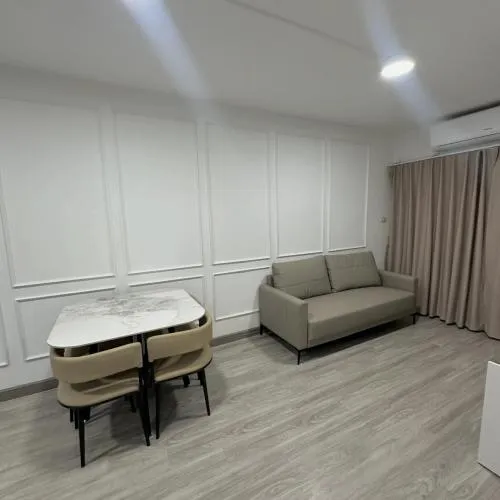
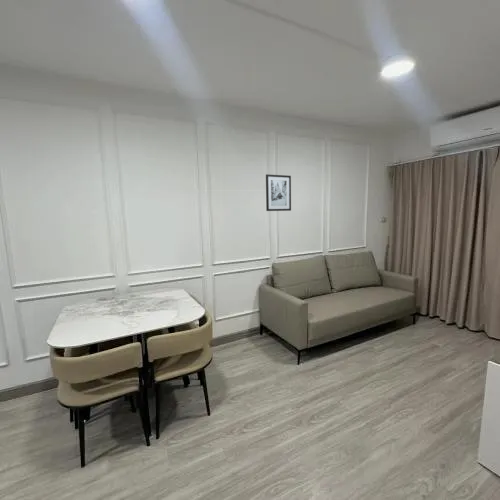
+ wall art [265,173,292,212]
